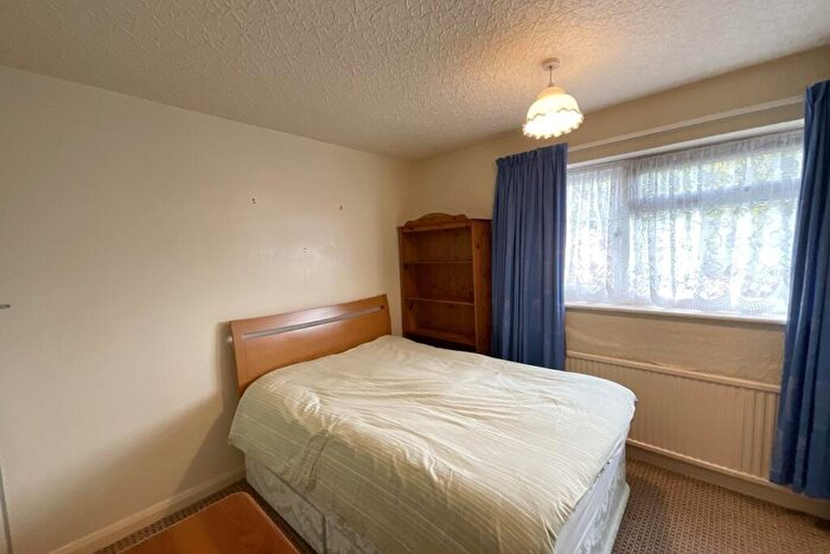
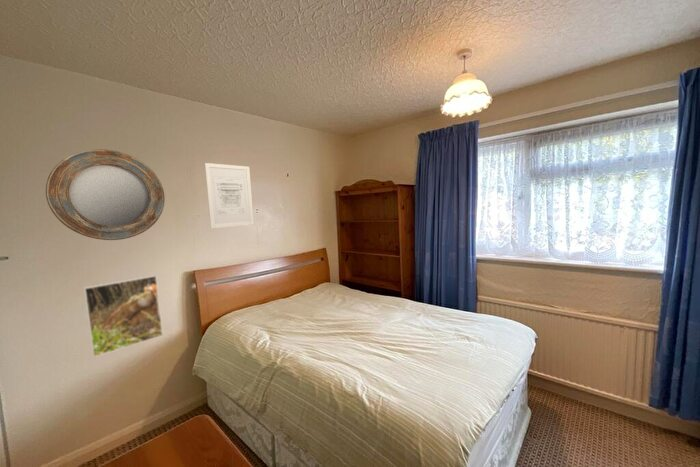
+ home mirror [45,148,166,241]
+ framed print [83,274,164,358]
+ wall art [204,162,255,229]
